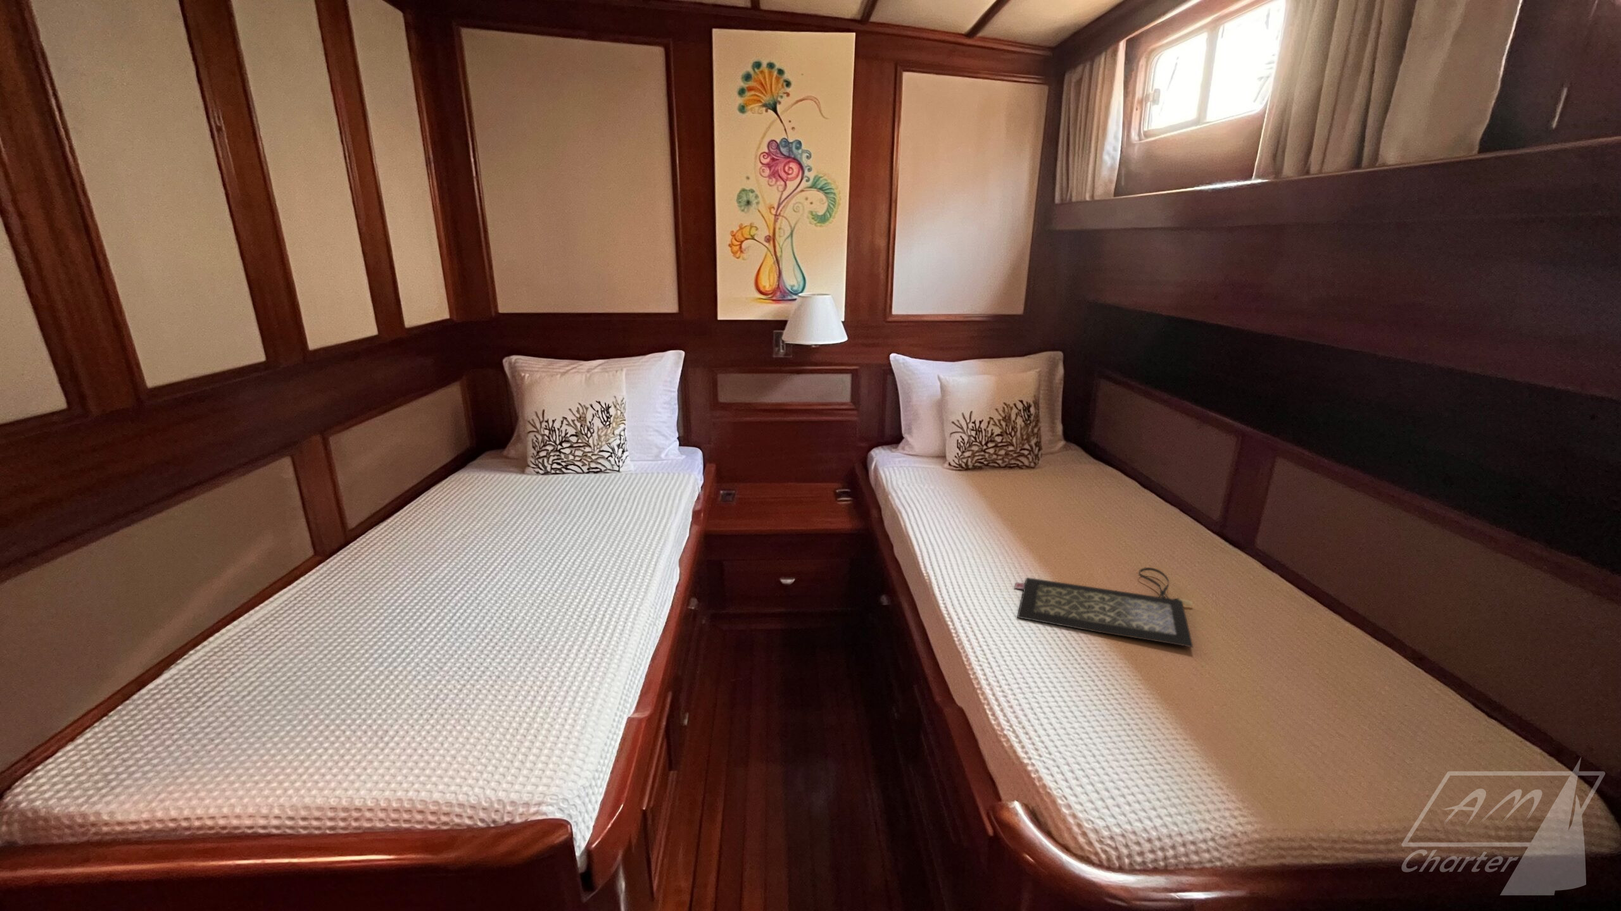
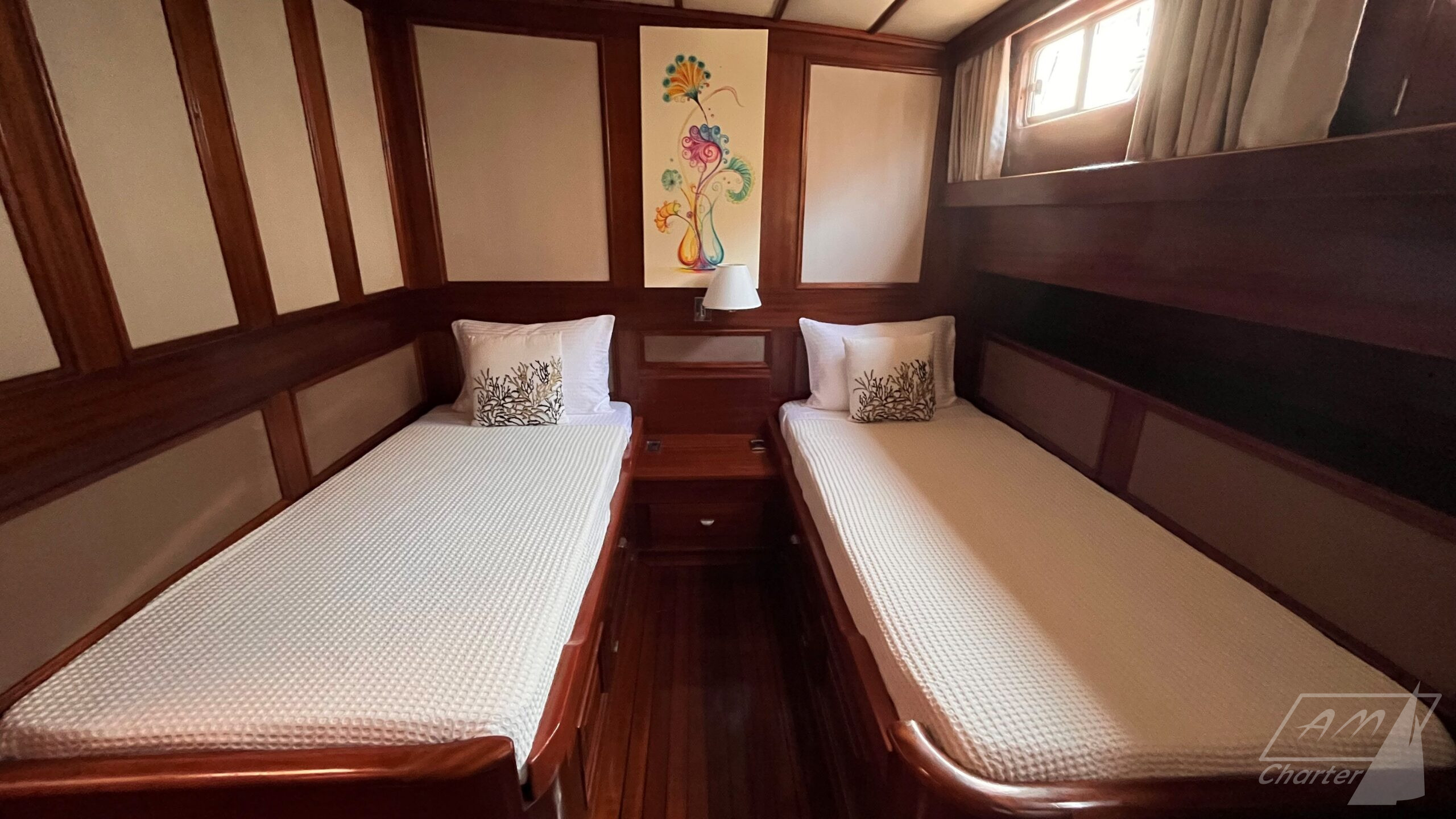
- clutch bag [1014,567,1193,647]
